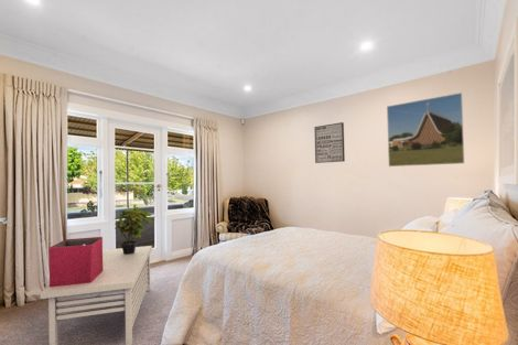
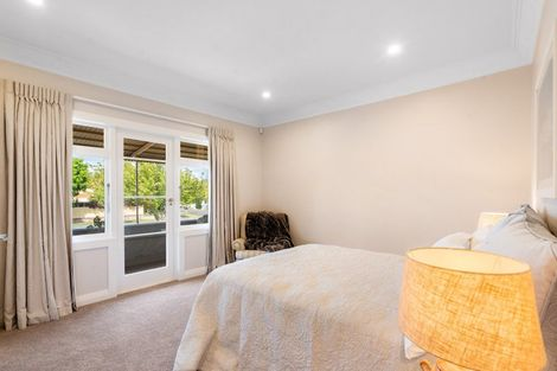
- potted plant [114,203,153,255]
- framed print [386,91,465,168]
- wall art [313,121,346,164]
- storage bin [48,236,104,287]
- storage bench [40,245,153,345]
